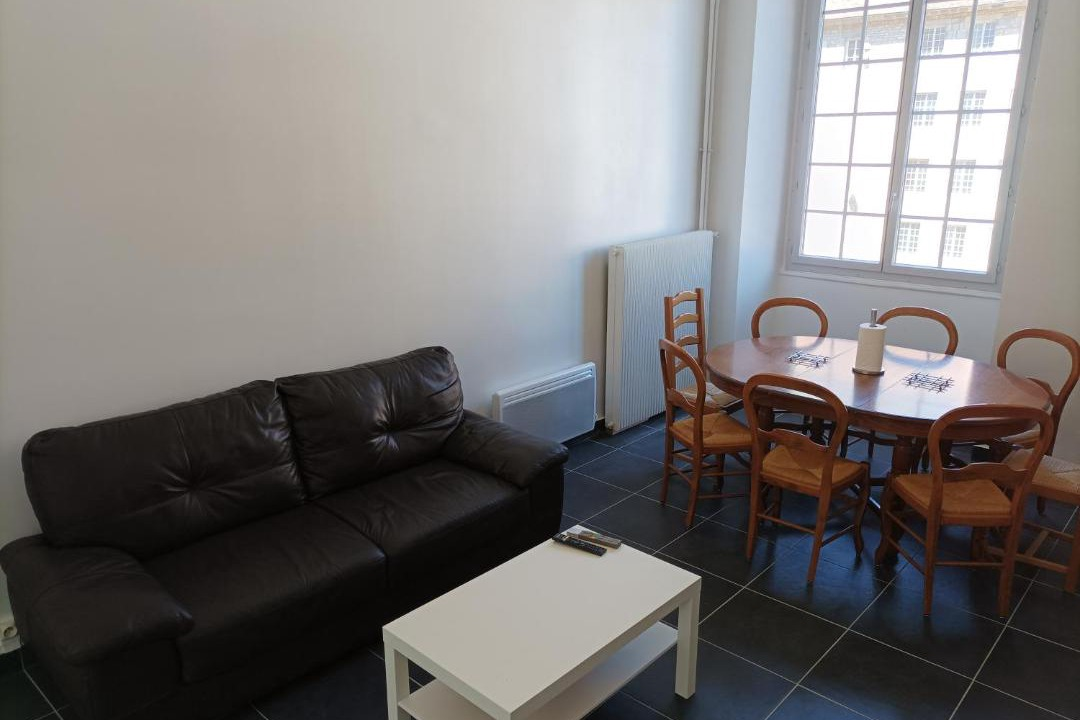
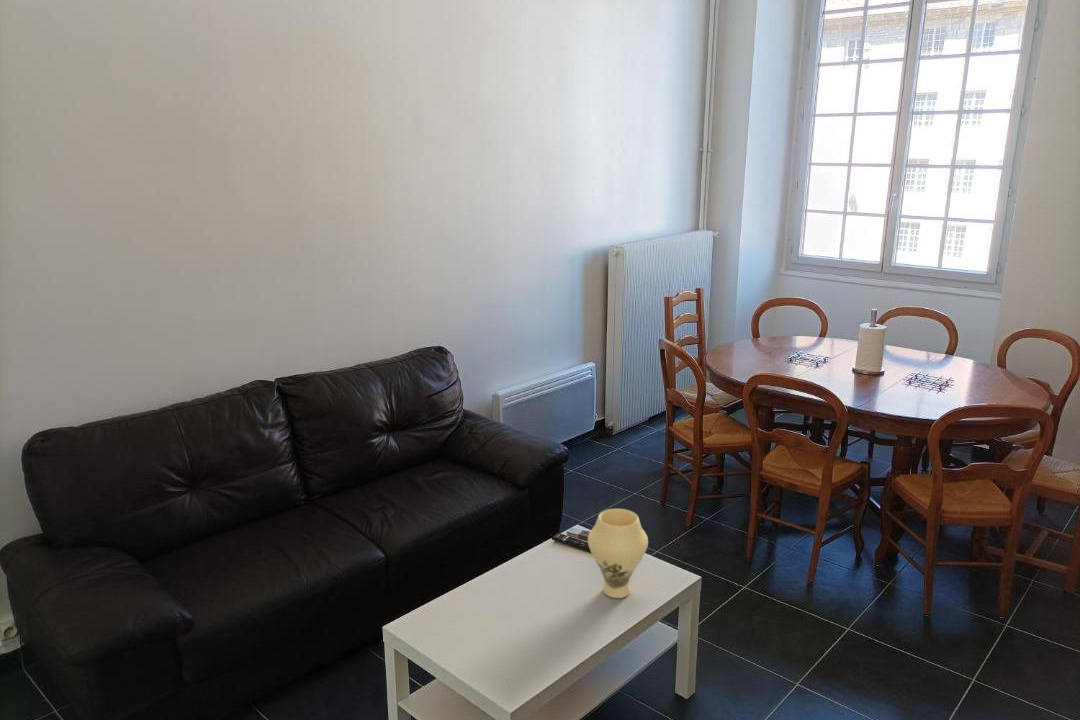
+ vase [587,508,649,599]
